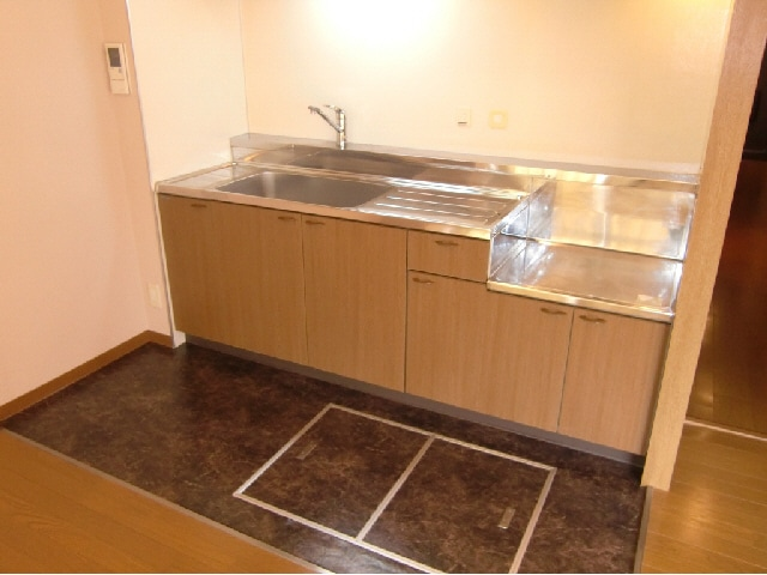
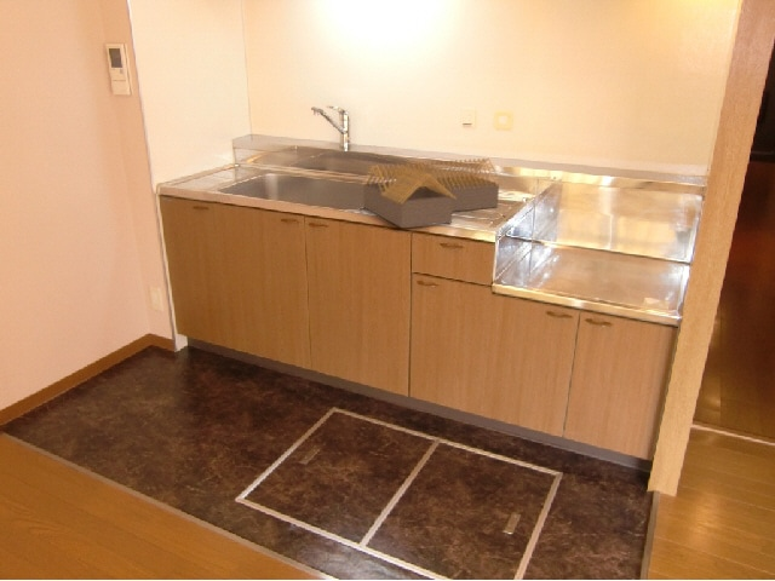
+ architectural model [360,157,504,229]
